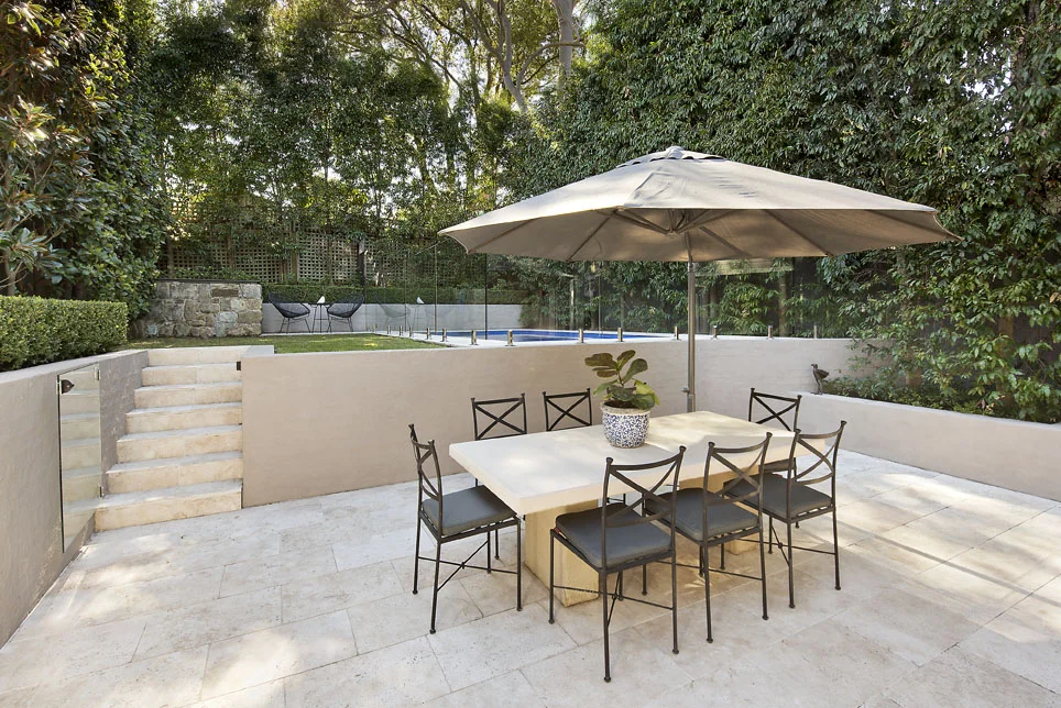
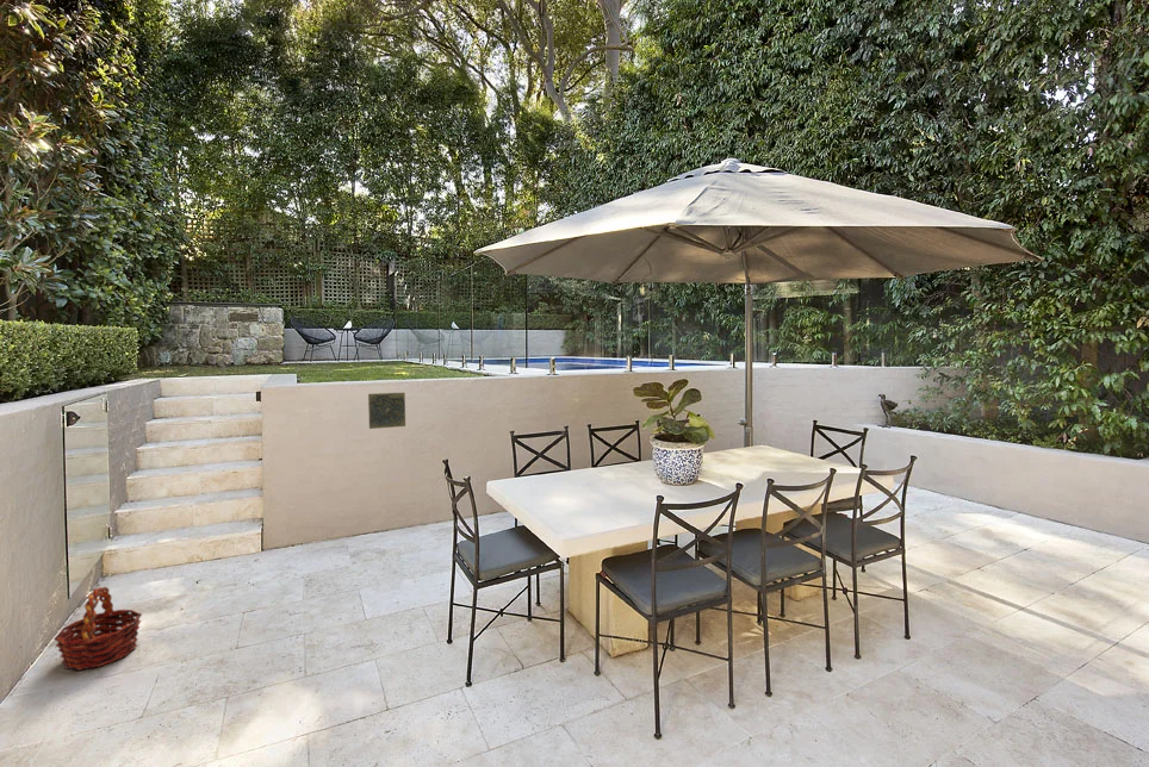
+ decorative tile [367,392,406,430]
+ basket [52,586,143,672]
